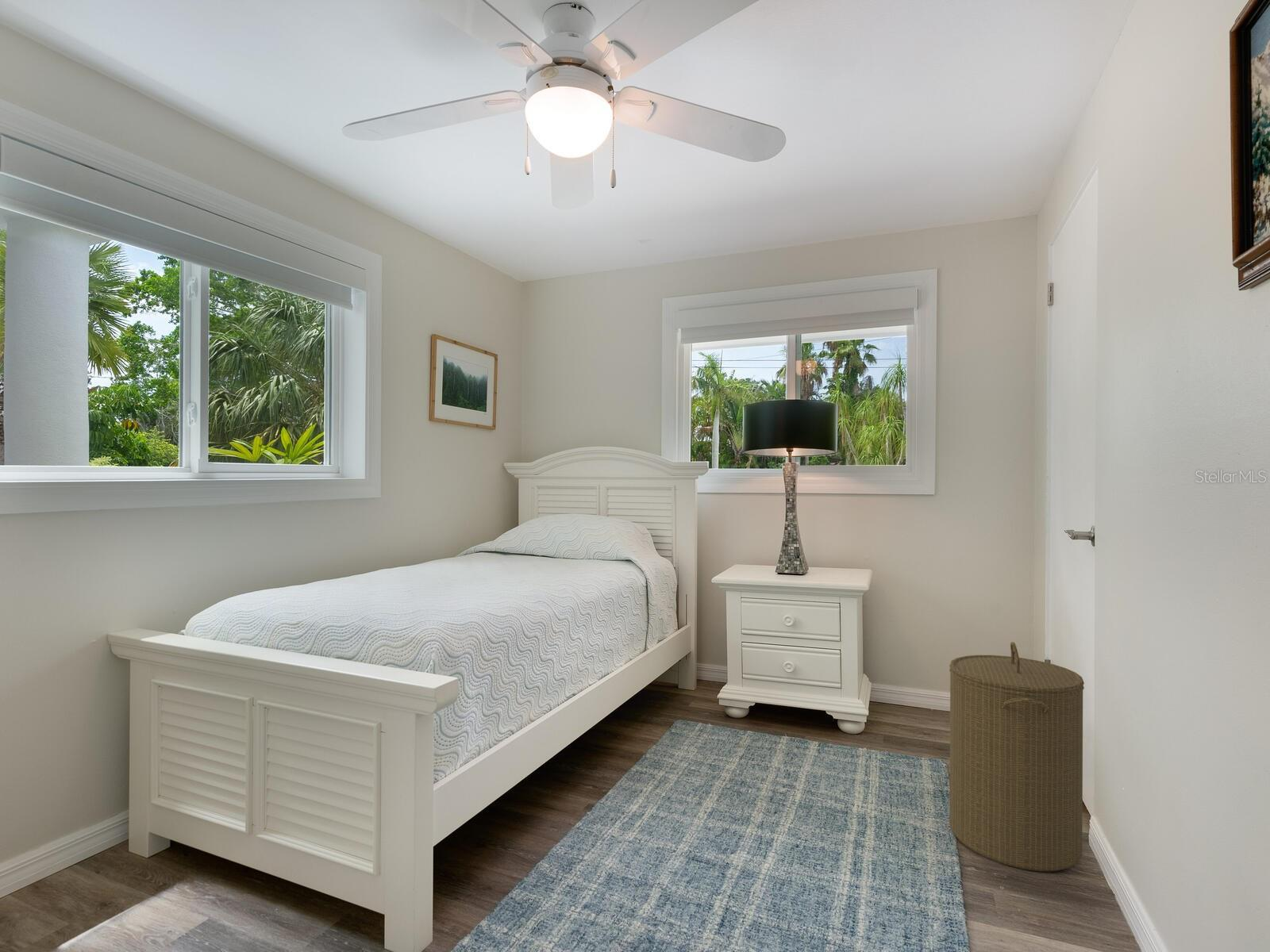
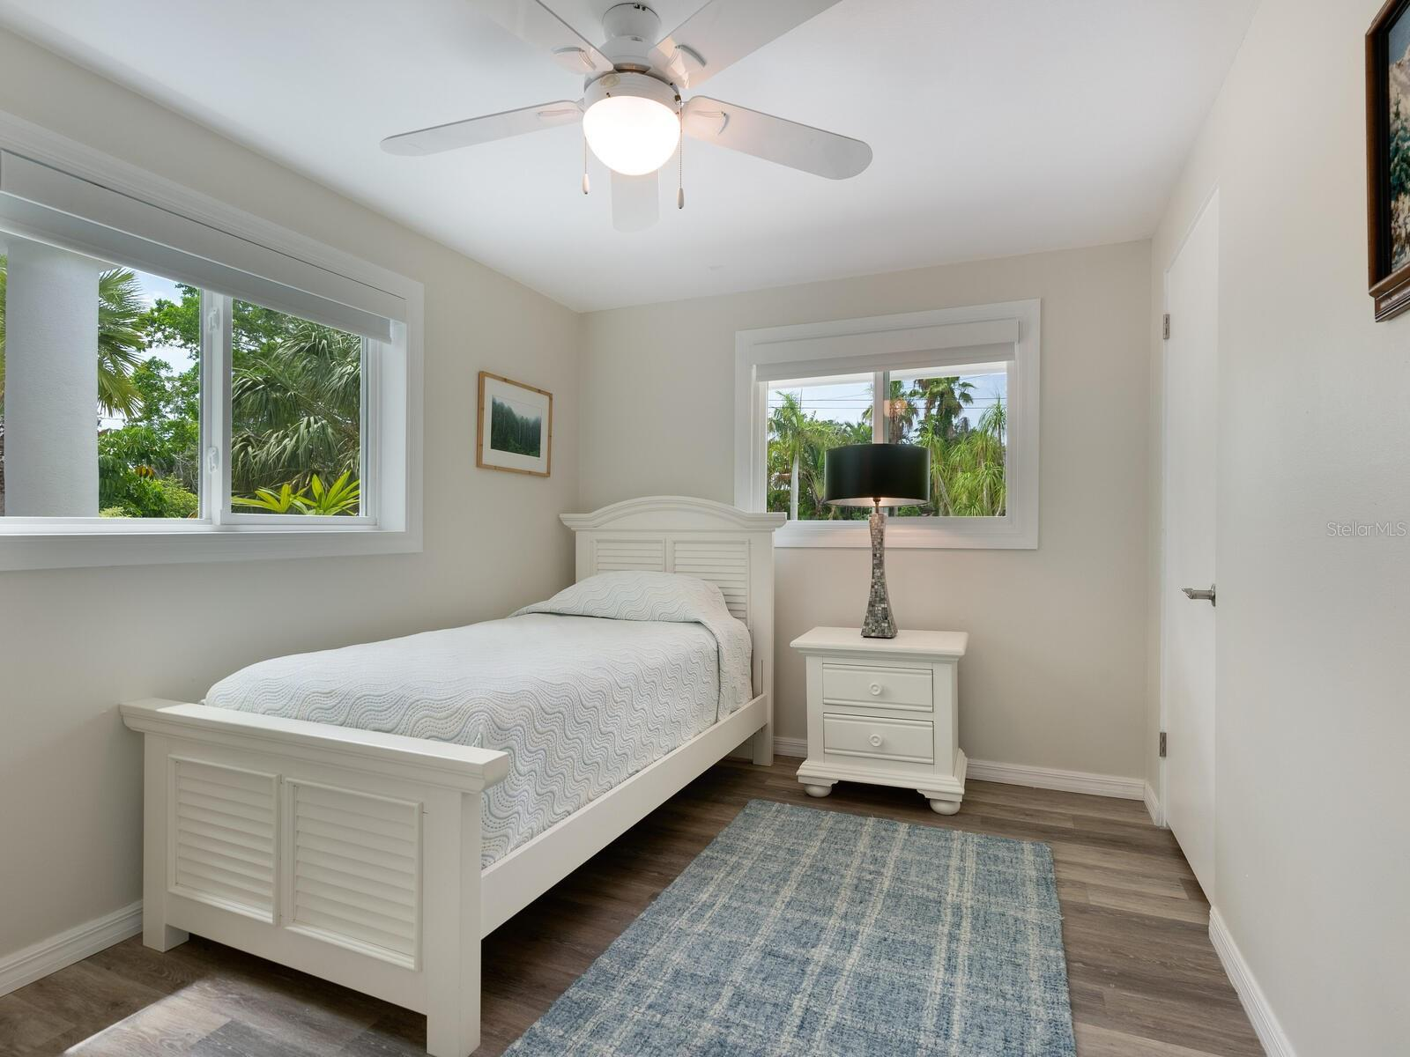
- laundry hamper [949,641,1085,872]
